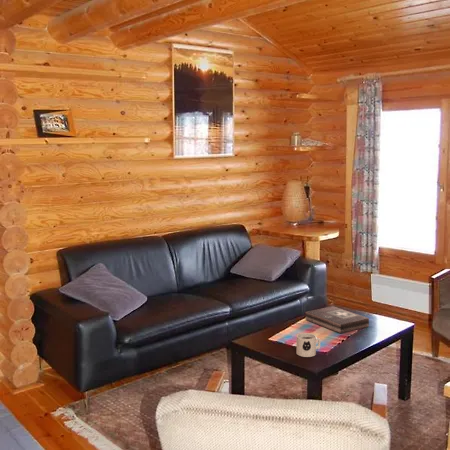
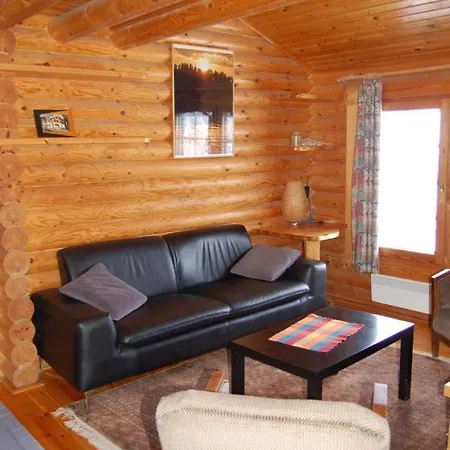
- first aid kit [305,305,370,334]
- mug [296,332,321,358]
